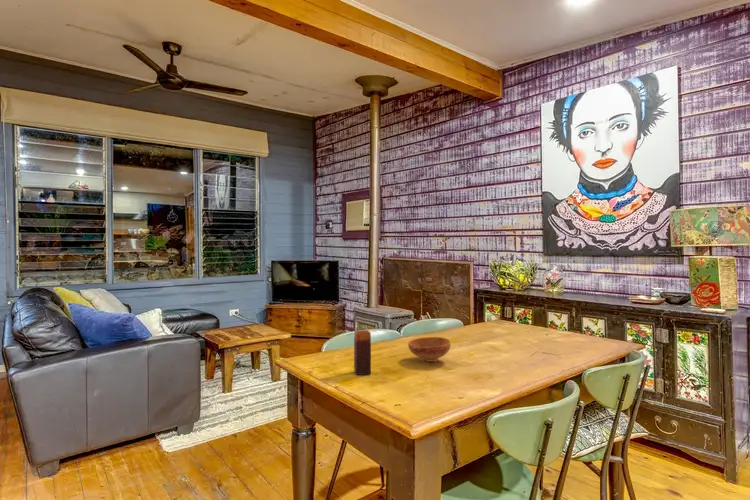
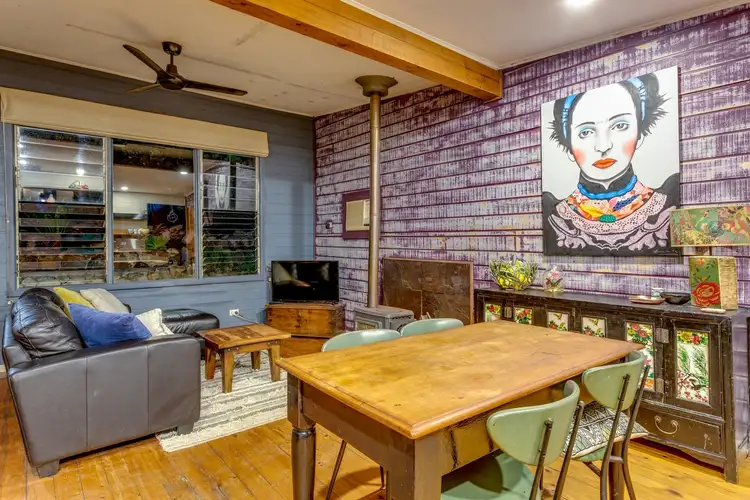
- bowl [407,336,452,363]
- candle [353,329,372,376]
